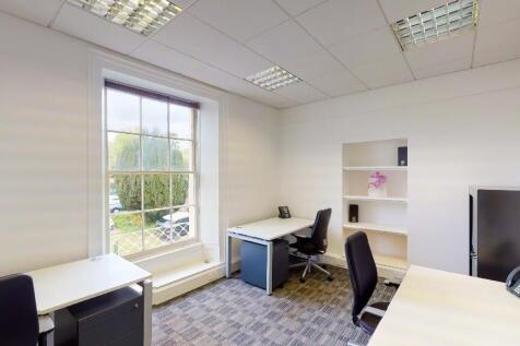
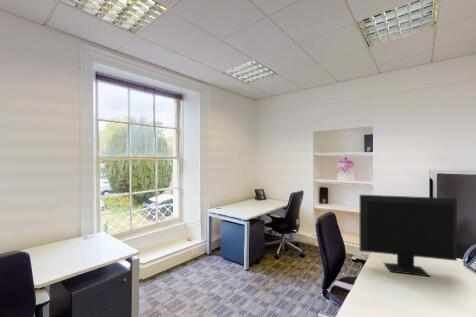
+ monitor [359,194,458,277]
